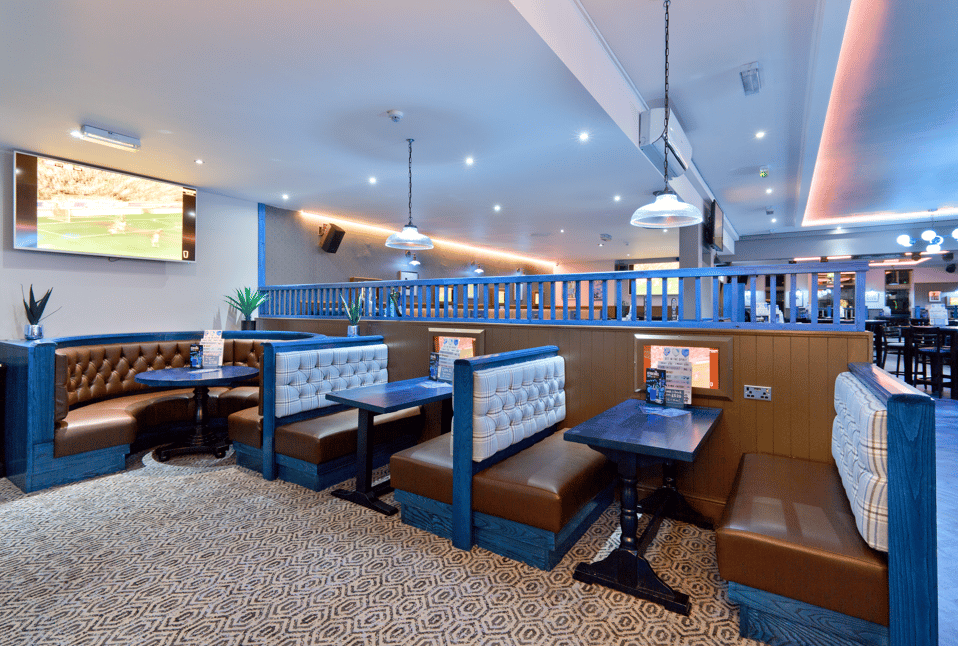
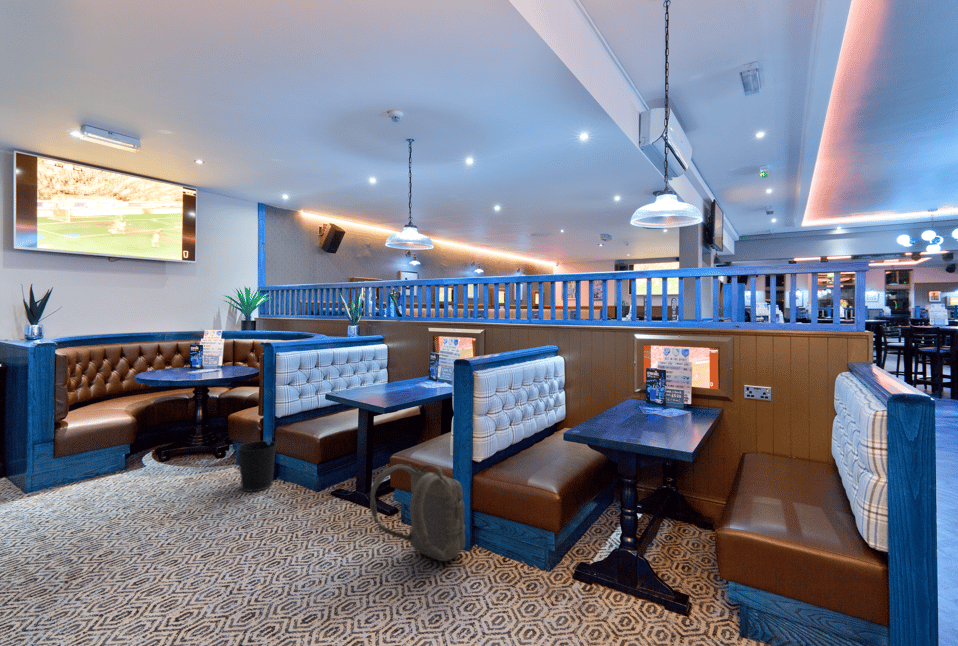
+ backpack [369,463,466,562]
+ wastebasket [236,440,278,493]
